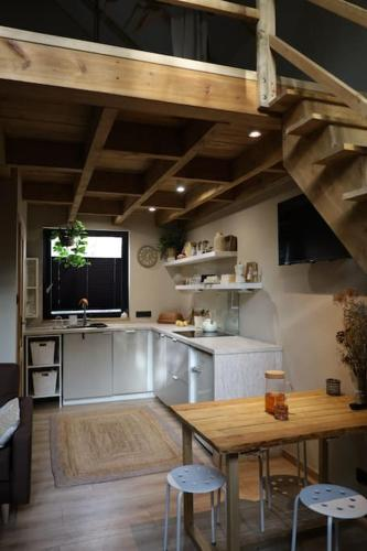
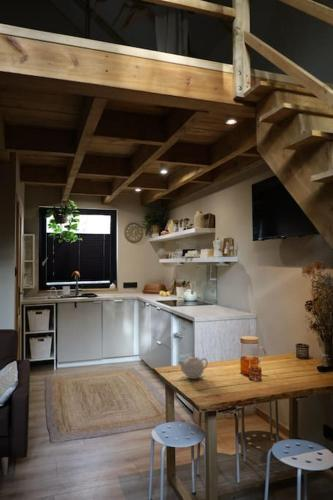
+ teapot [178,353,209,380]
